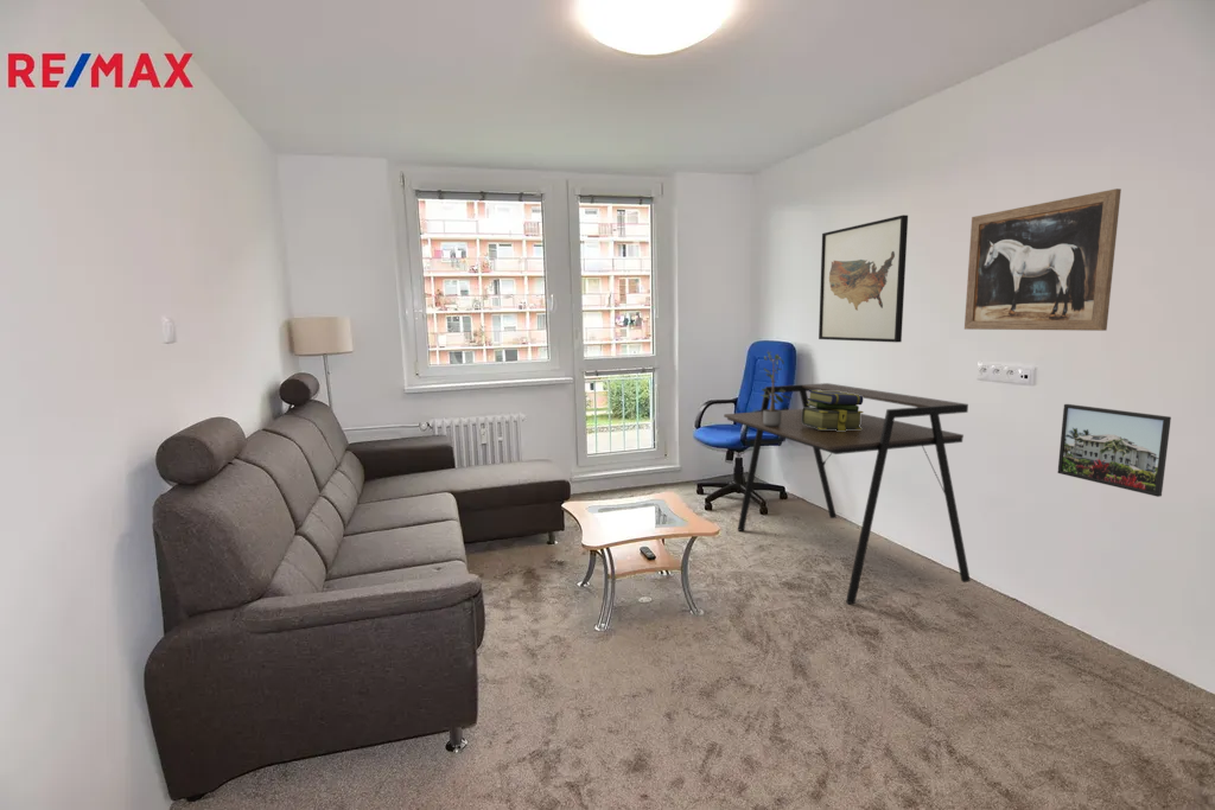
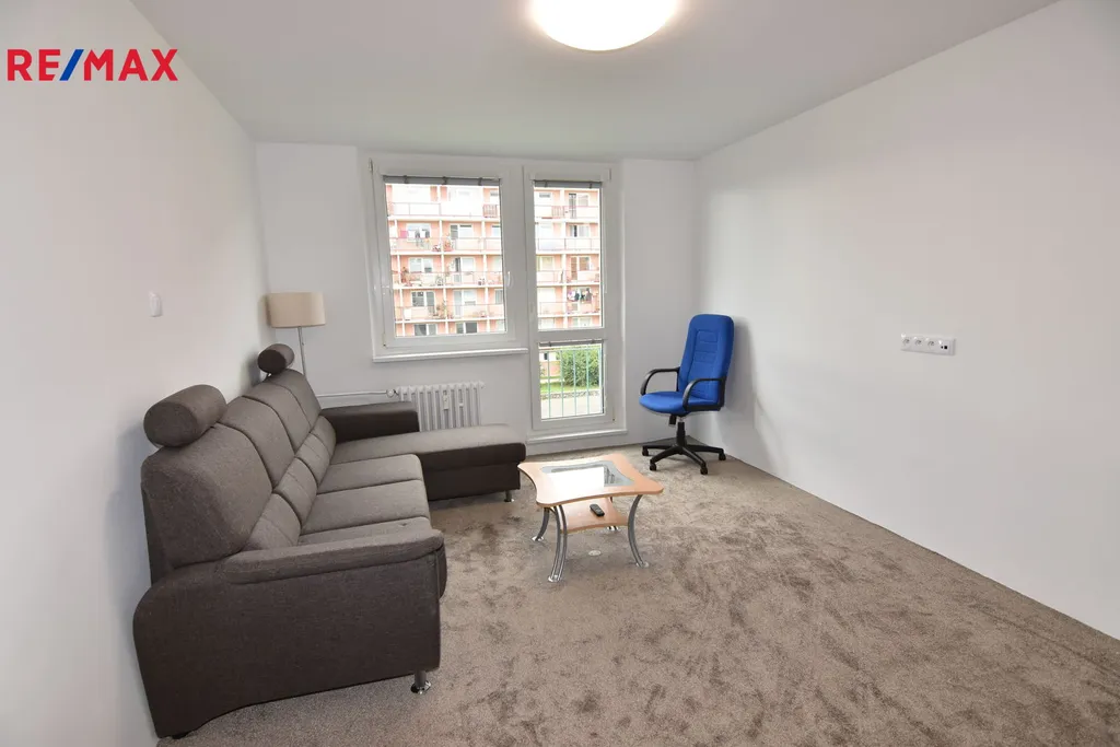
- potted plant [761,350,793,427]
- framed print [1057,403,1172,498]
- stack of books [802,390,865,430]
- wall art [963,187,1122,332]
- wall art [818,213,909,344]
- desk [723,382,972,605]
